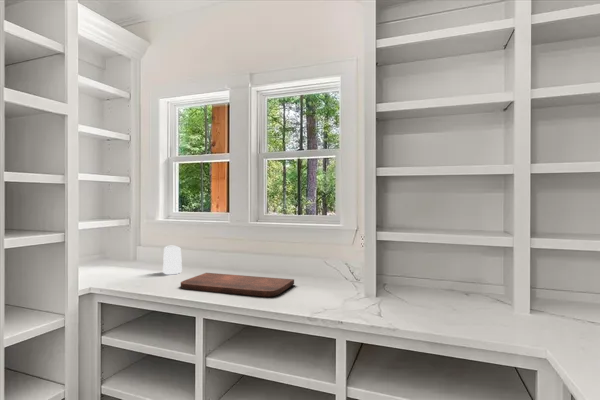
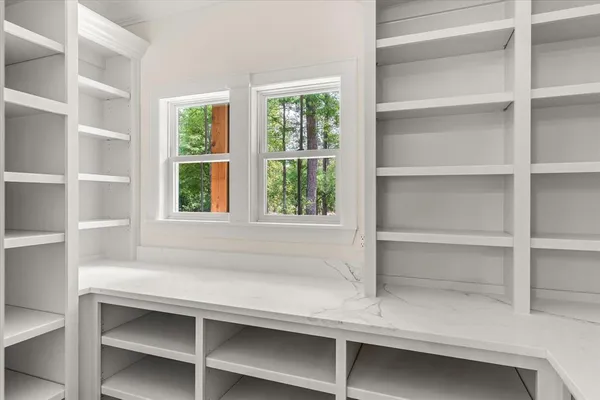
- canister [162,245,183,275]
- cutting board [180,272,295,298]
